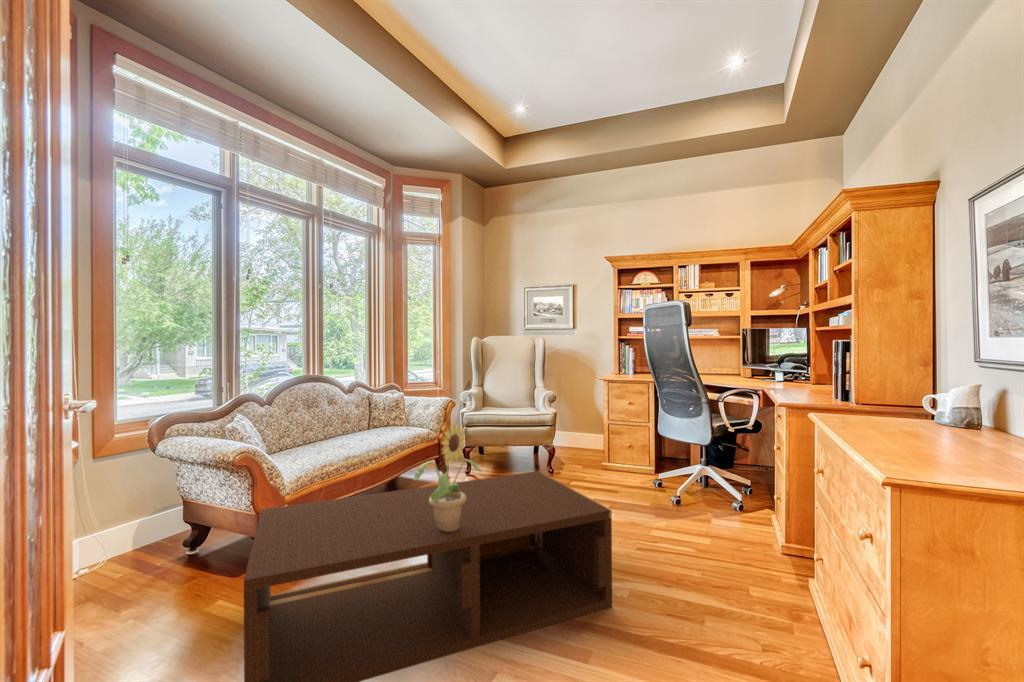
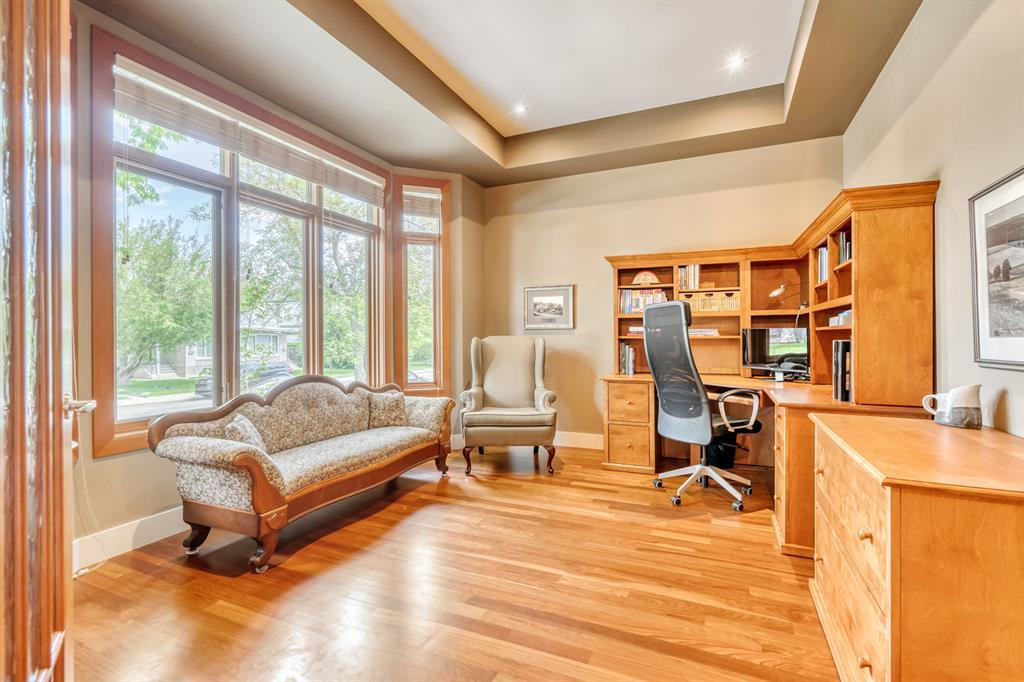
- coffee table [243,470,613,682]
- sunflower [413,421,482,532]
